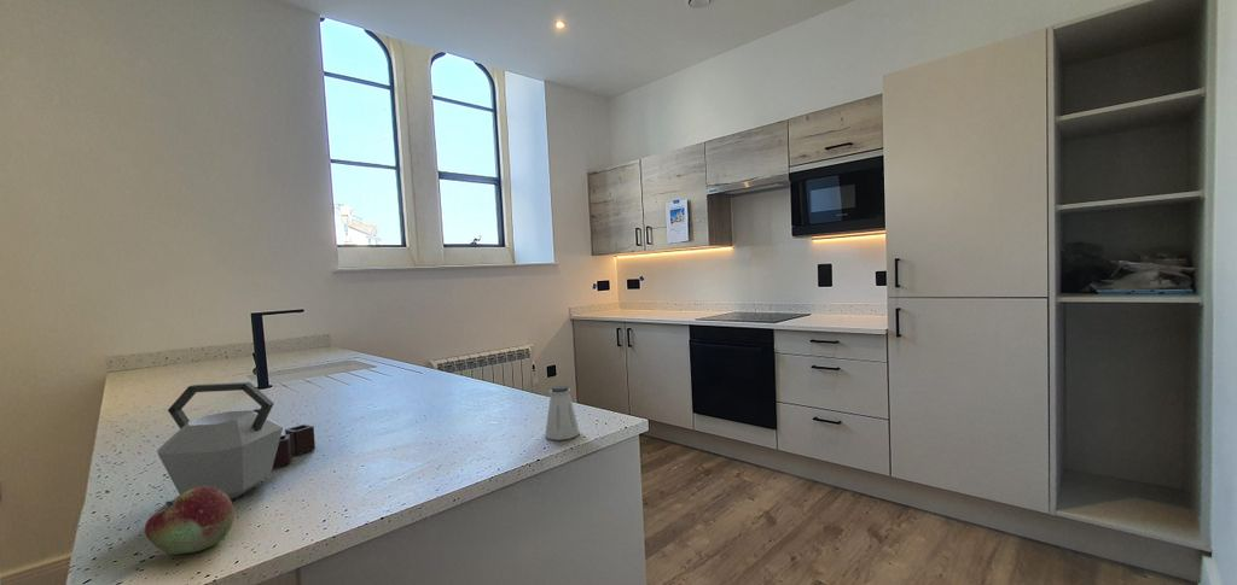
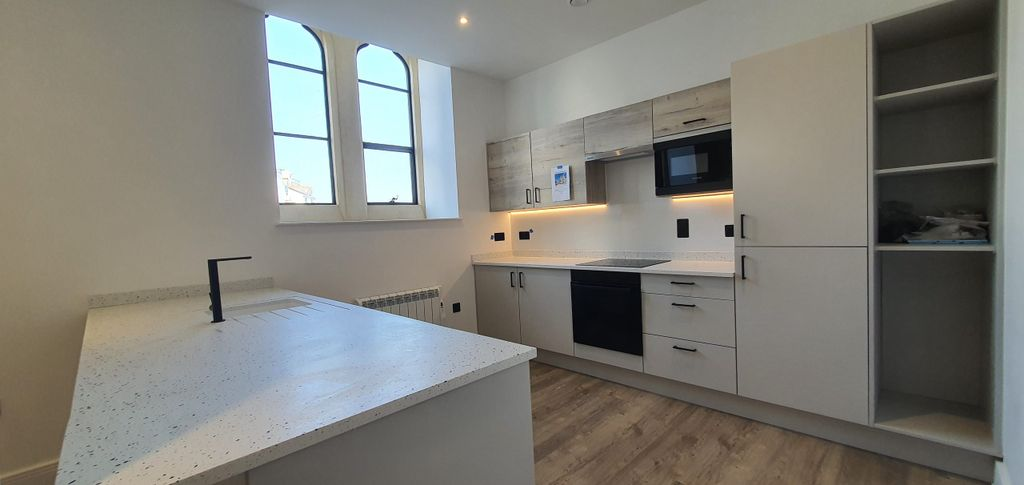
- fruit [144,486,236,556]
- saltshaker [544,384,581,441]
- kettle [156,381,316,499]
